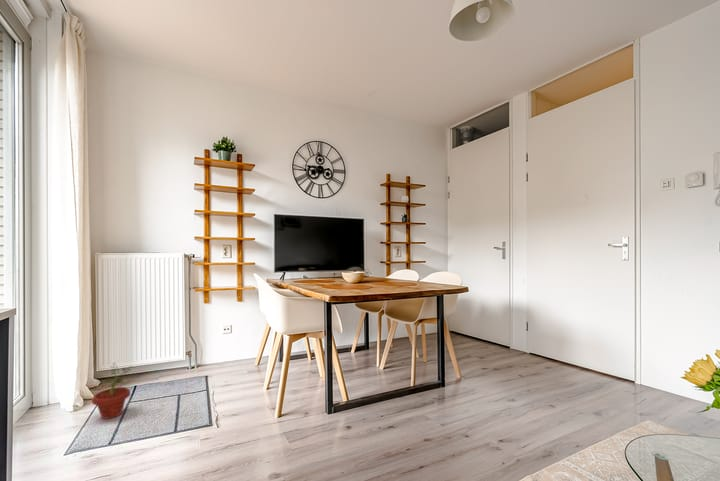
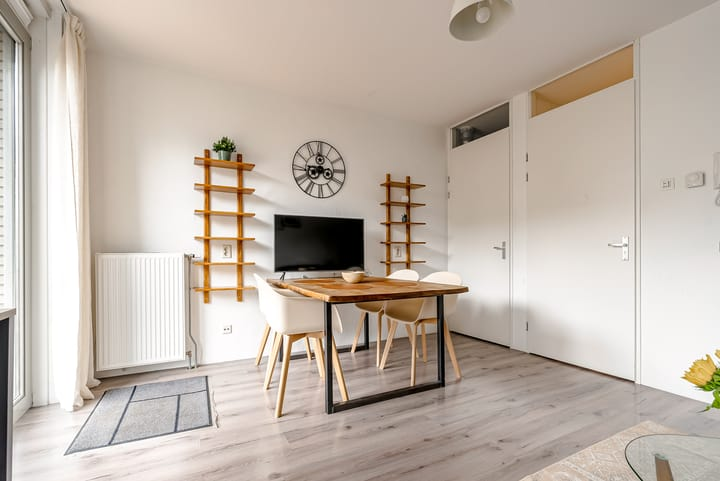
- potted plant [91,362,134,420]
